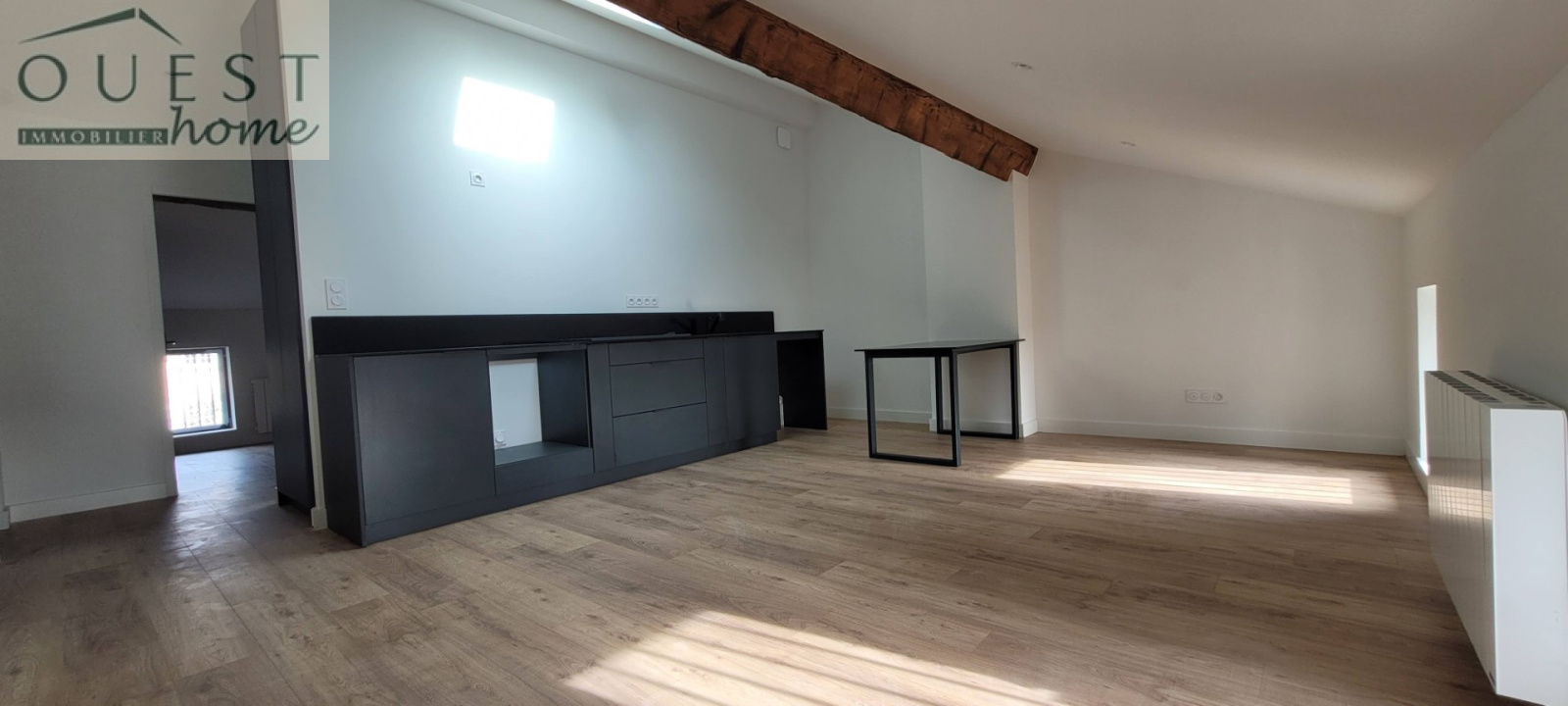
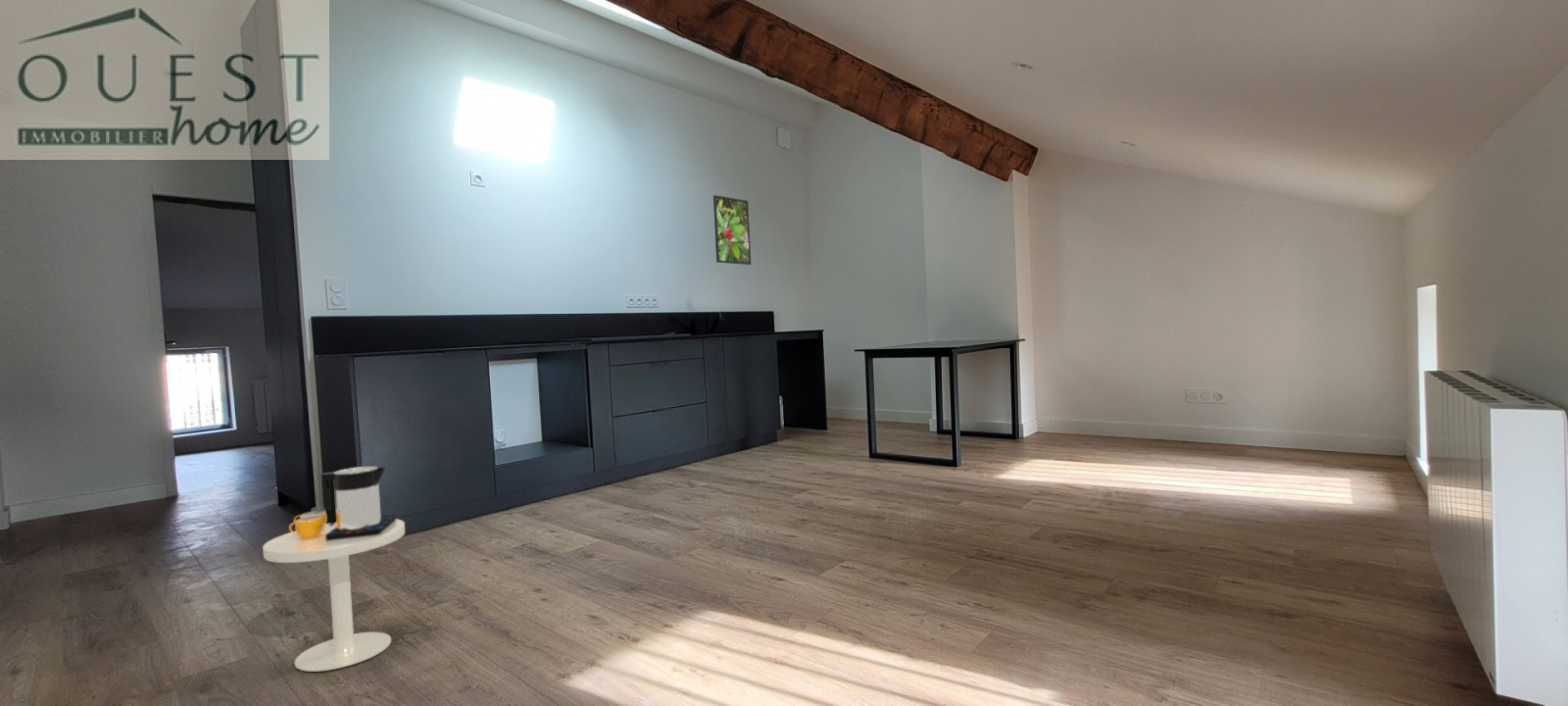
+ side table [262,466,406,673]
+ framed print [712,194,752,266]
